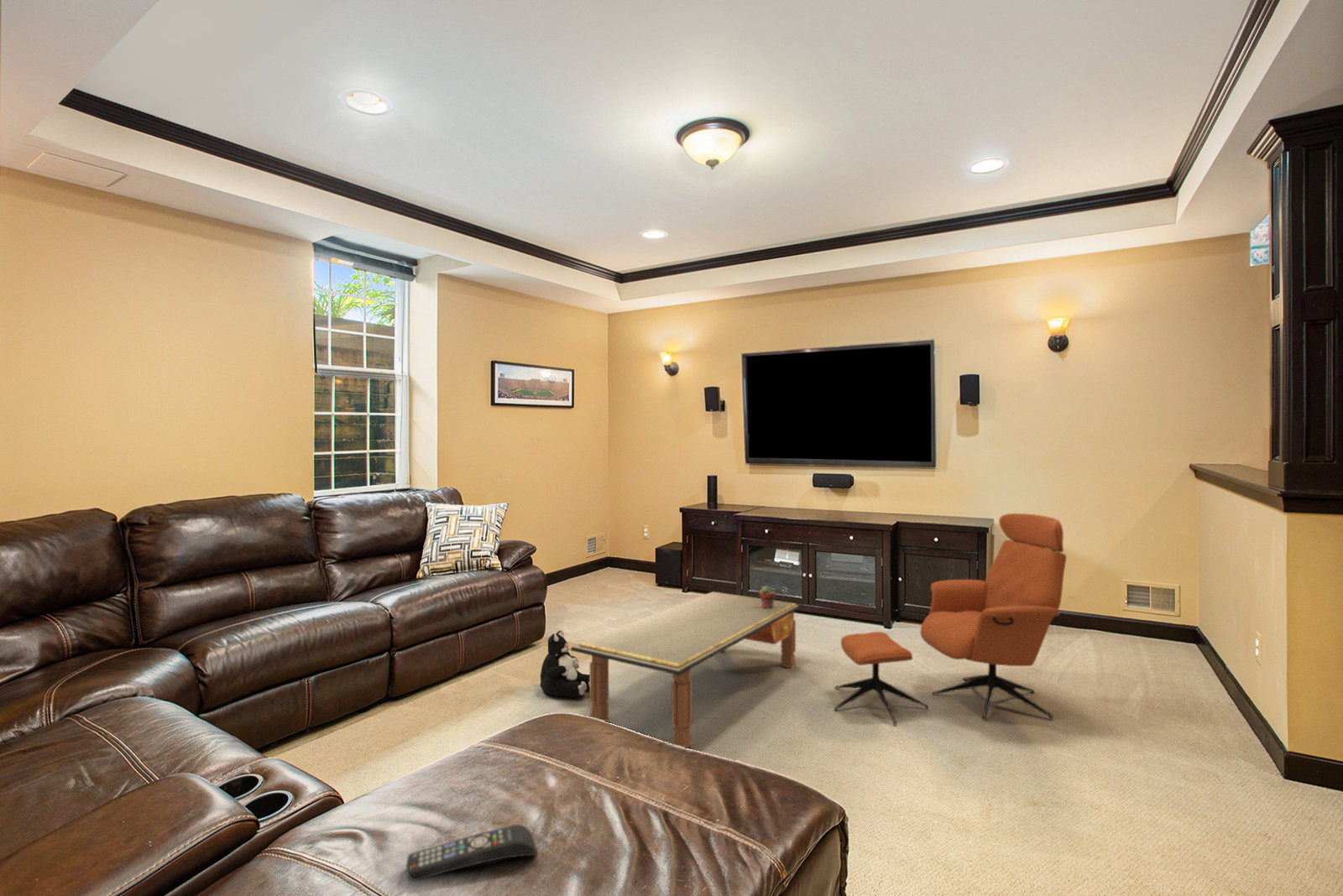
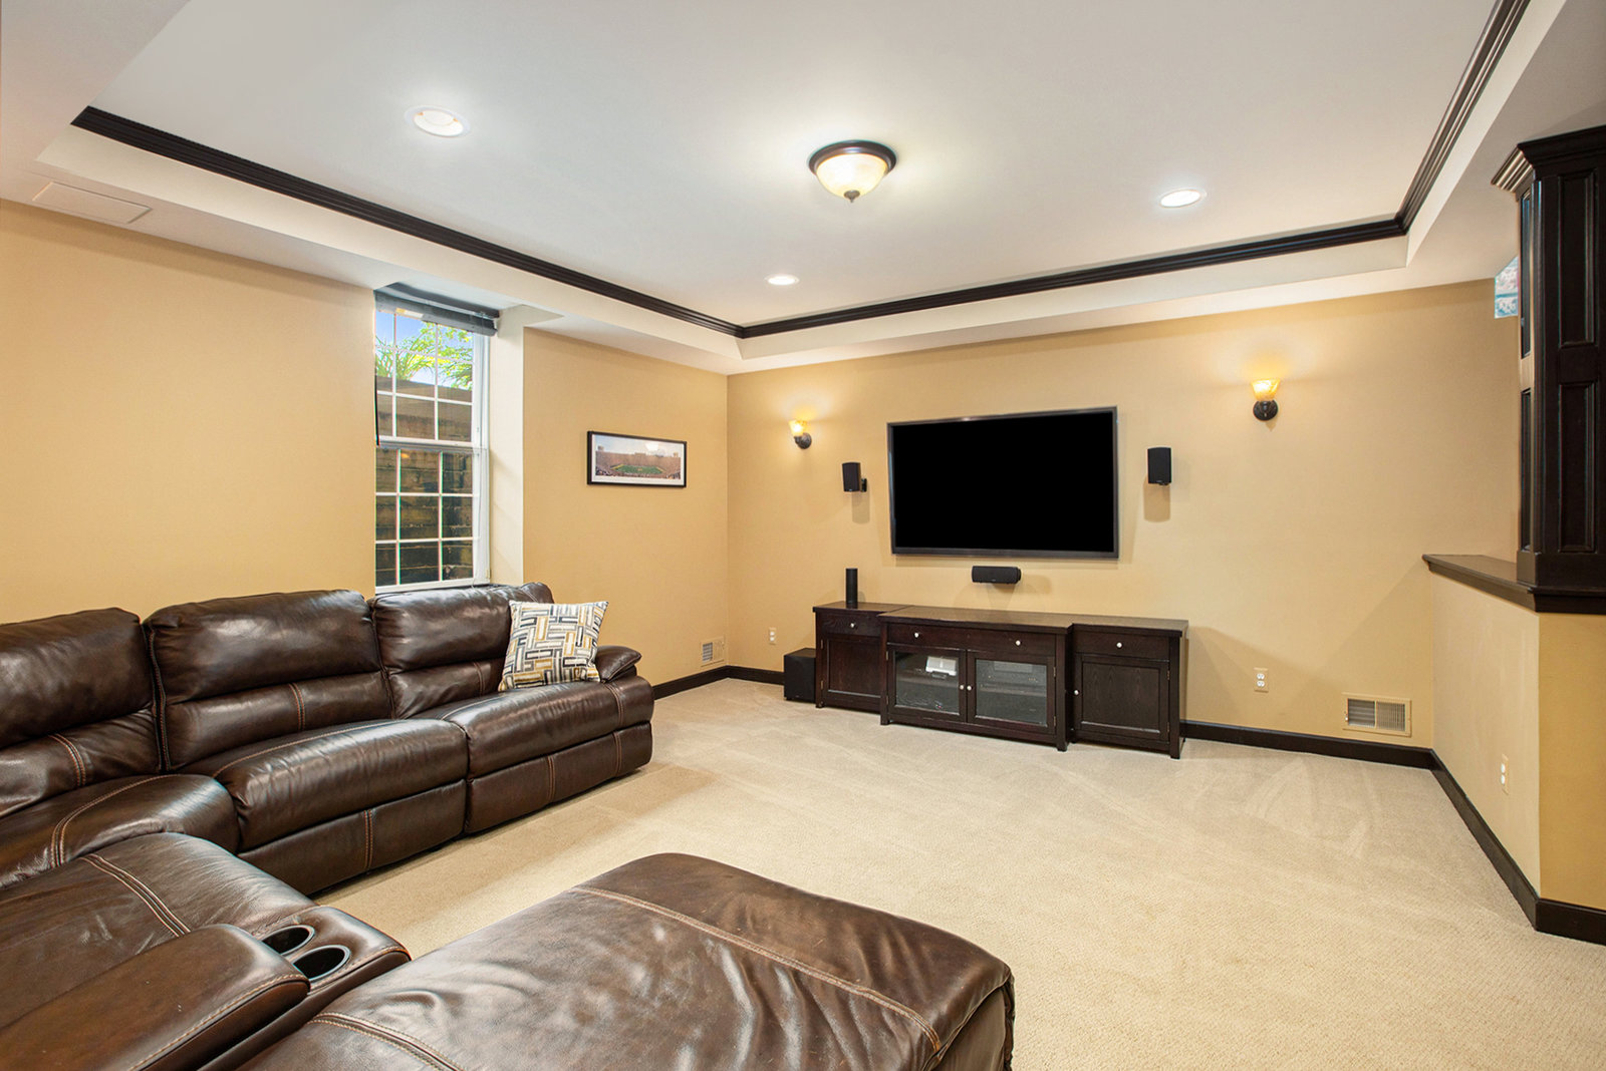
- potted succulent [758,585,776,609]
- remote control [405,824,537,882]
- plush toy [540,630,590,697]
- coffee table [569,591,802,749]
- armchair [833,513,1067,725]
